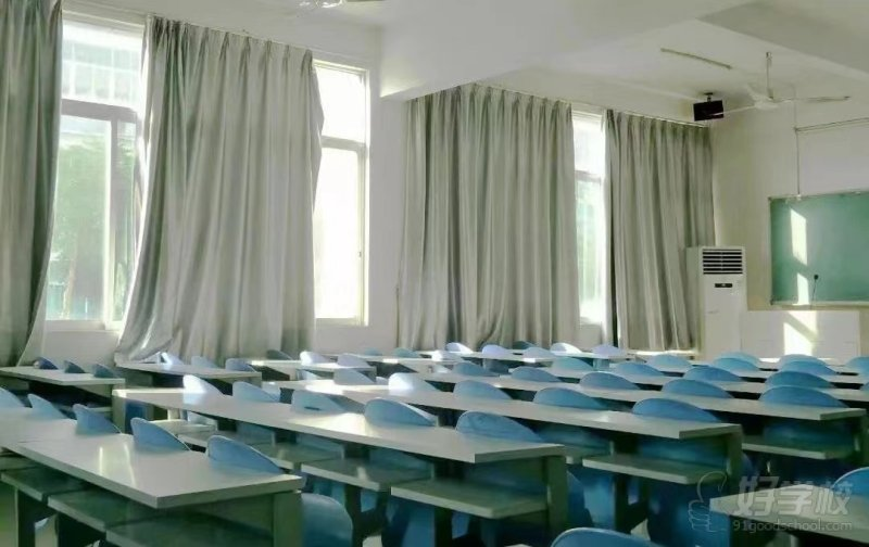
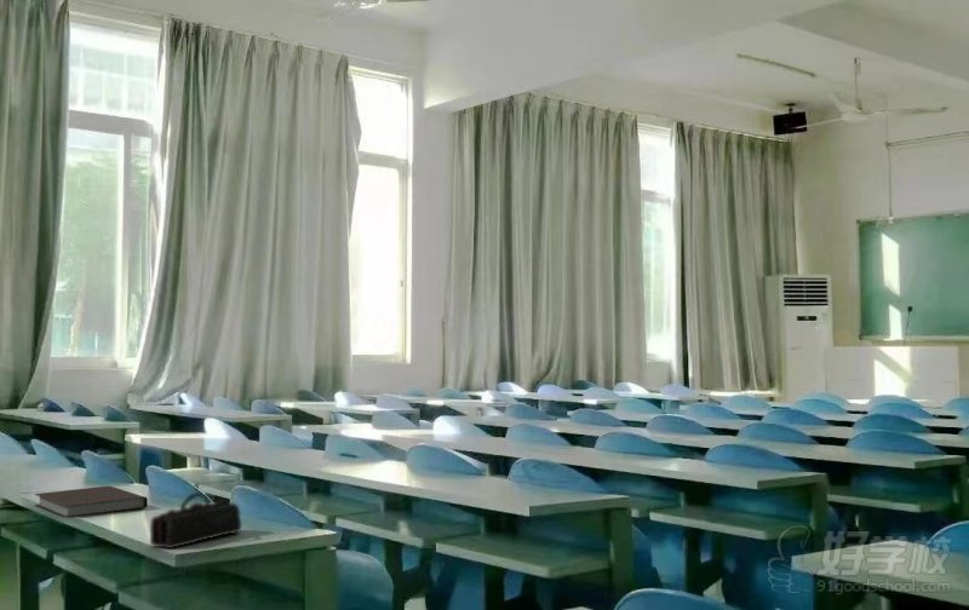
+ notebook [34,485,149,519]
+ pencil case [149,491,243,549]
